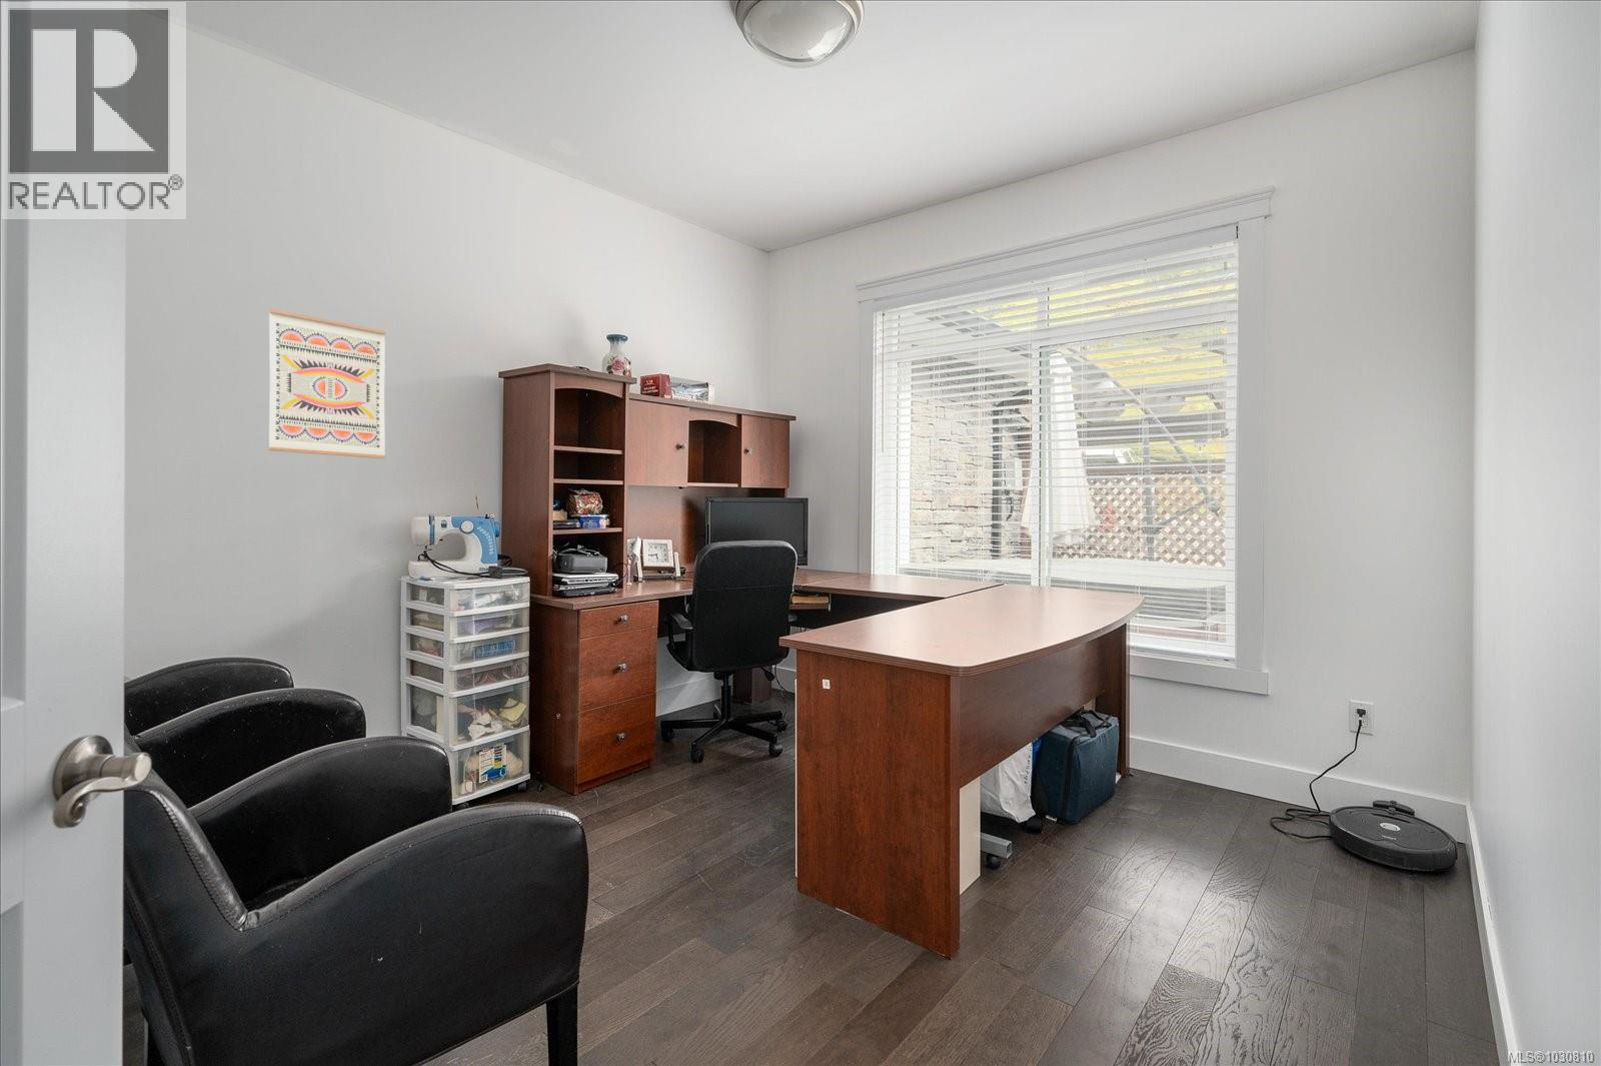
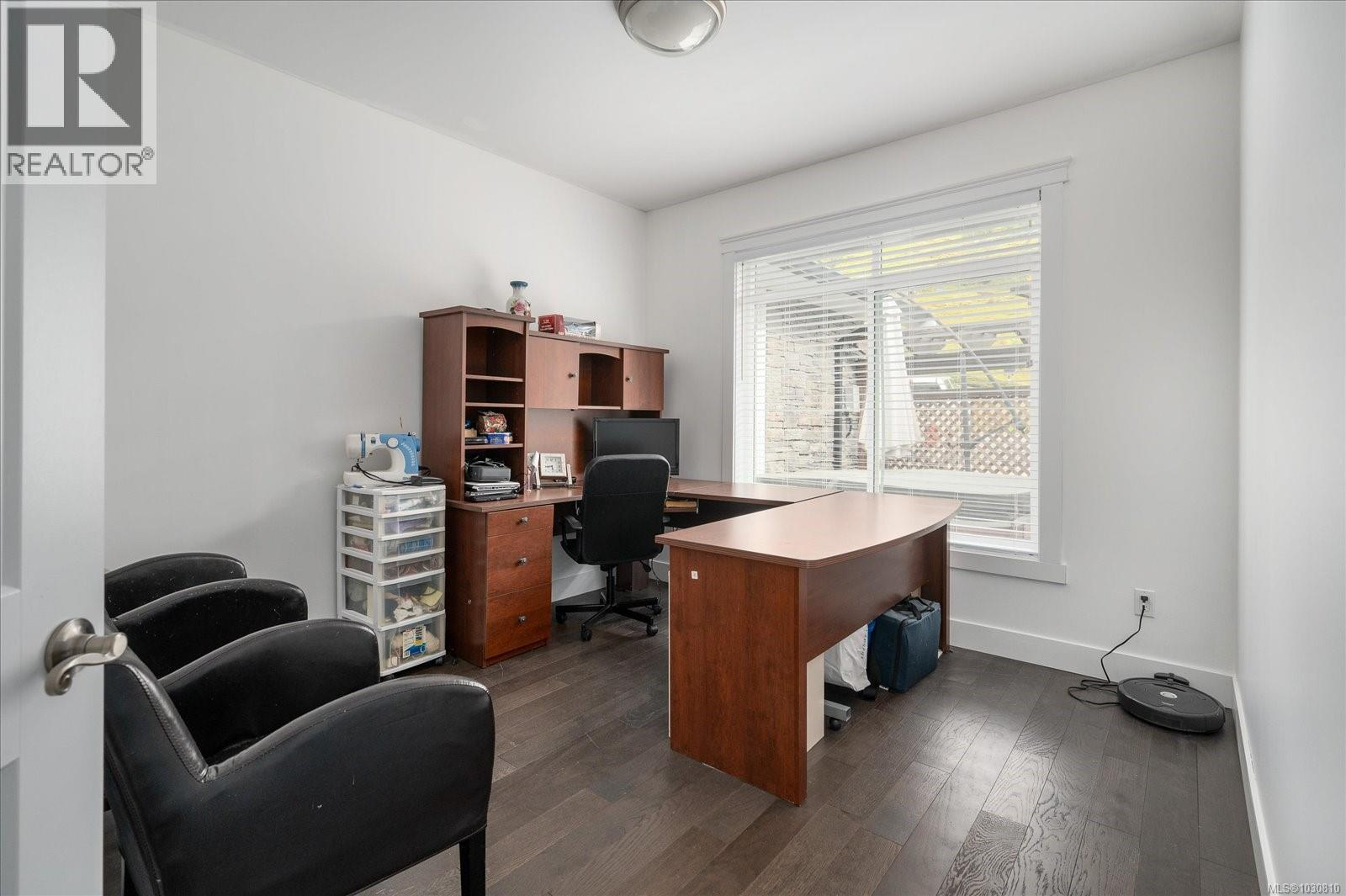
- wall art [268,308,388,459]
